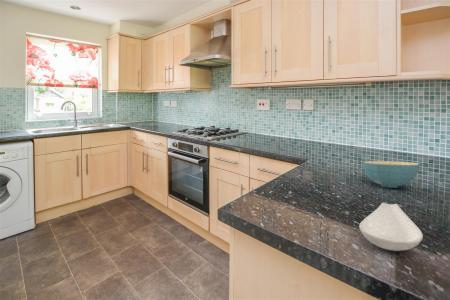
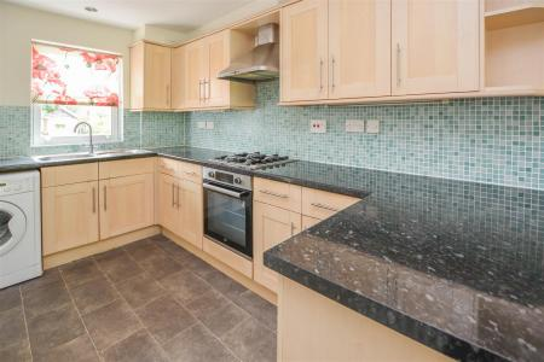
- spoon rest [358,202,424,252]
- cereal bowl [361,160,421,189]
